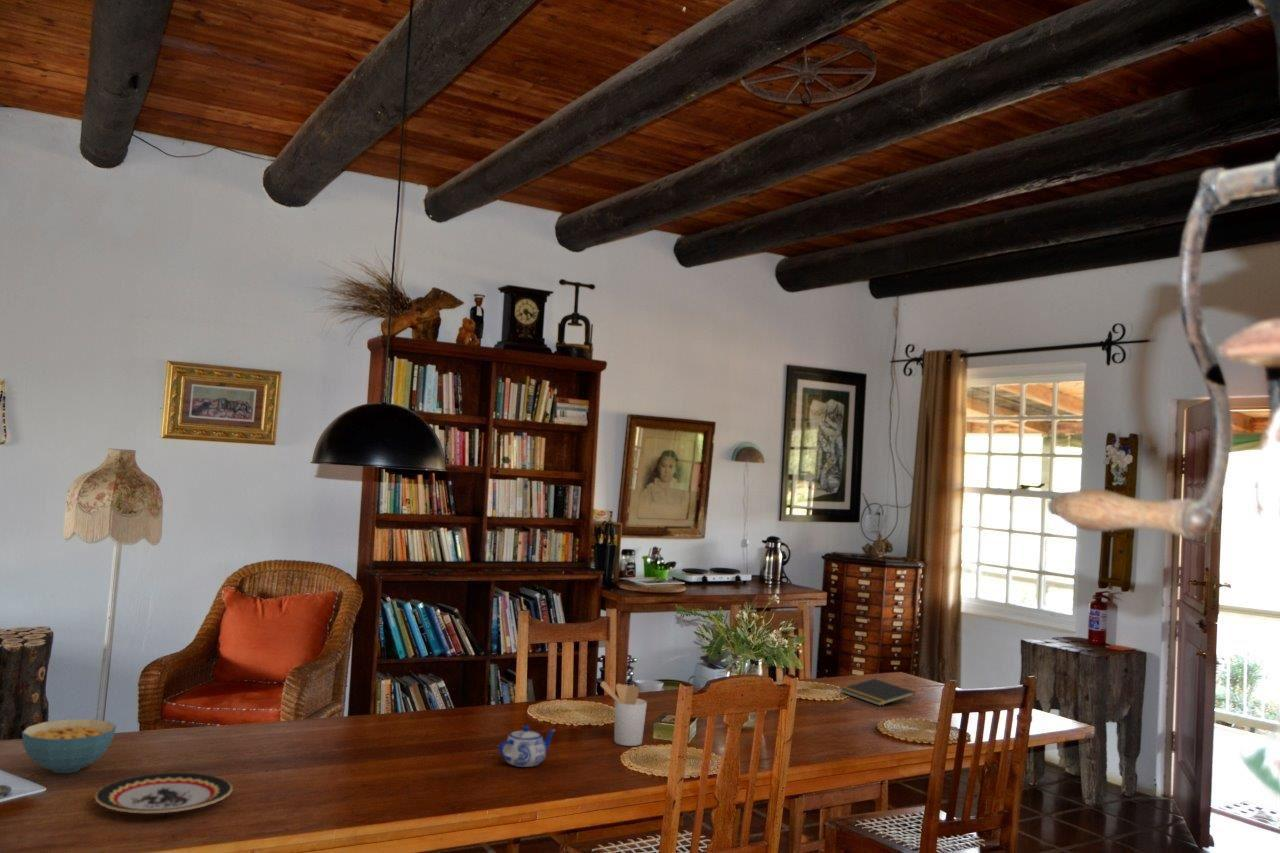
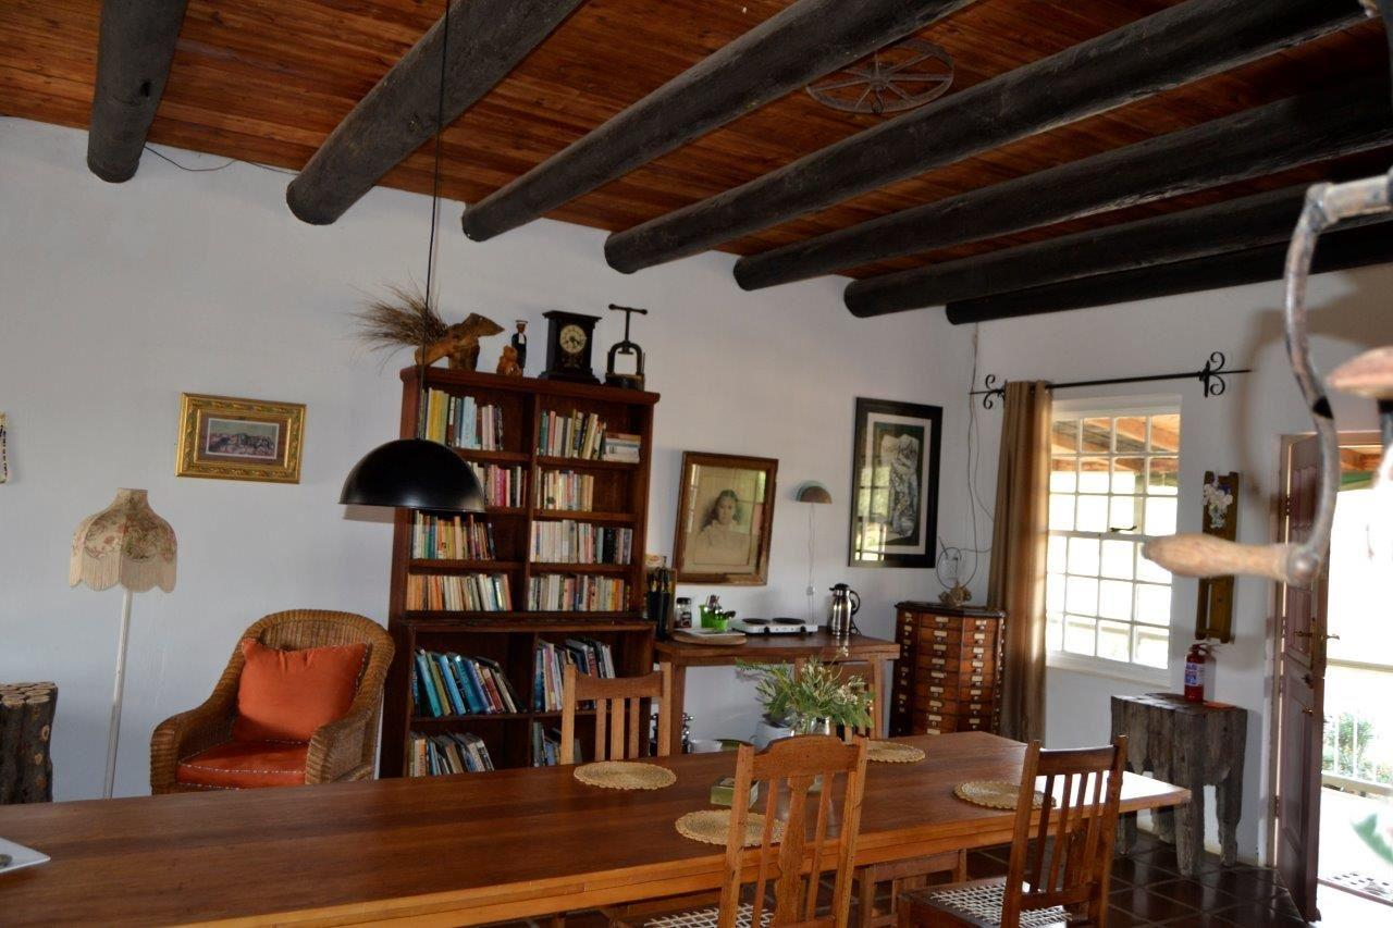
- plate [94,772,233,814]
- teapot [497,725,557,768]
- cereal bowl [21,718,117,774]
- notepad [839,678,916,707]
- utensil holder [600,680,648,747]
